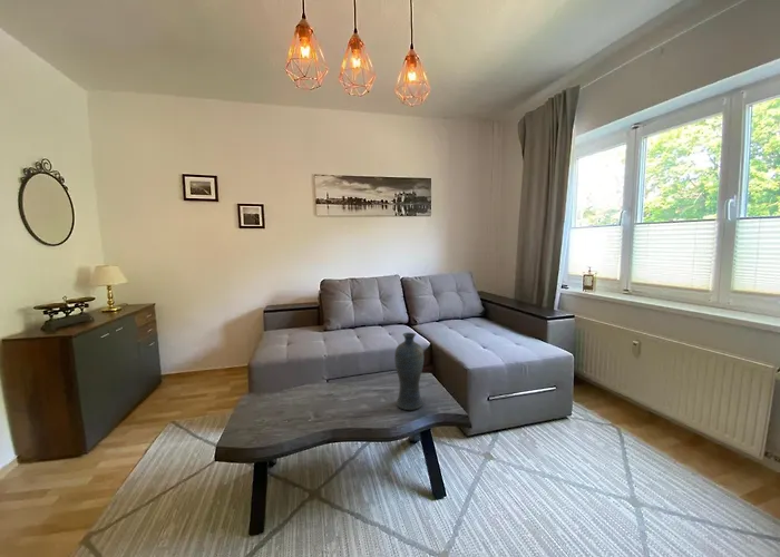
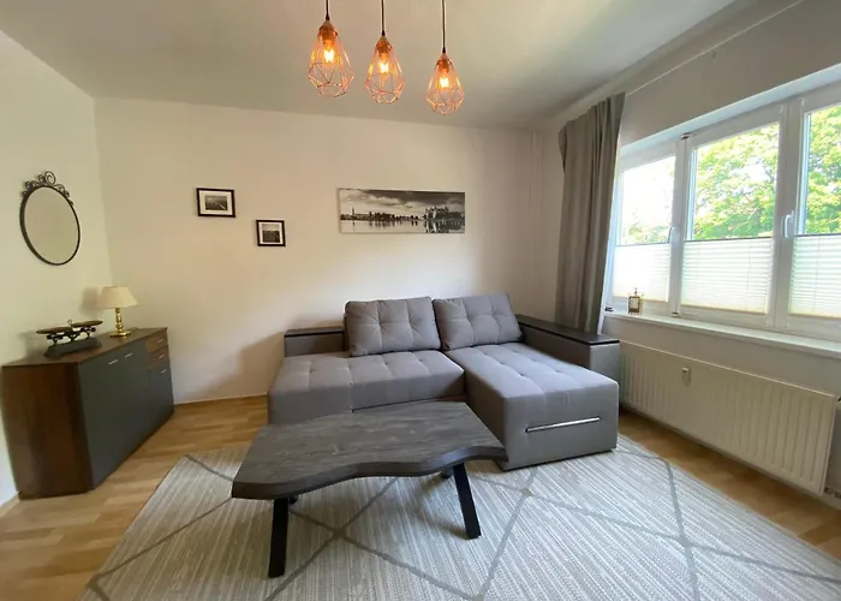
- vase [393,332,425,411]
